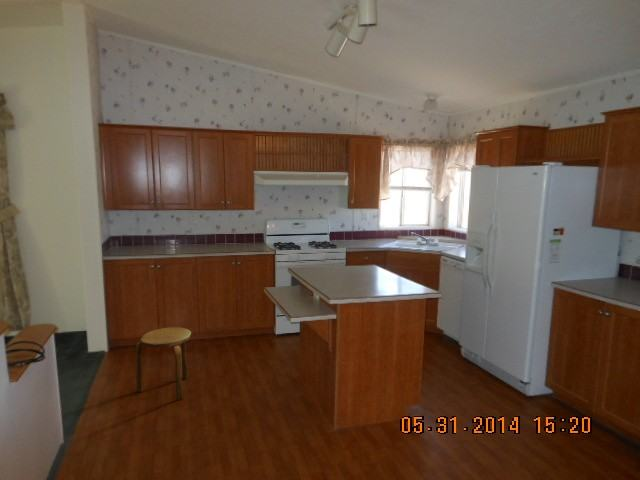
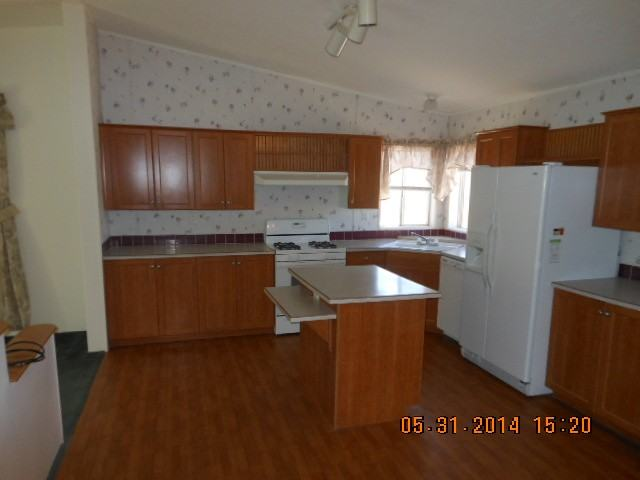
- stool [135,326,192,401]
